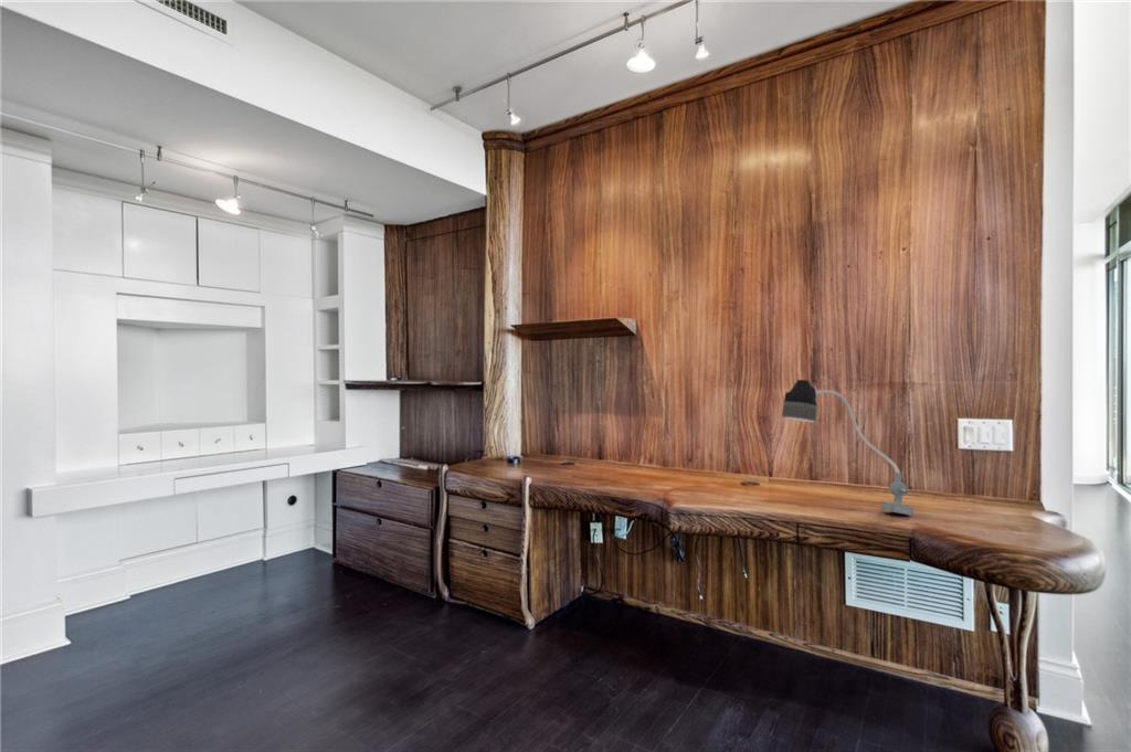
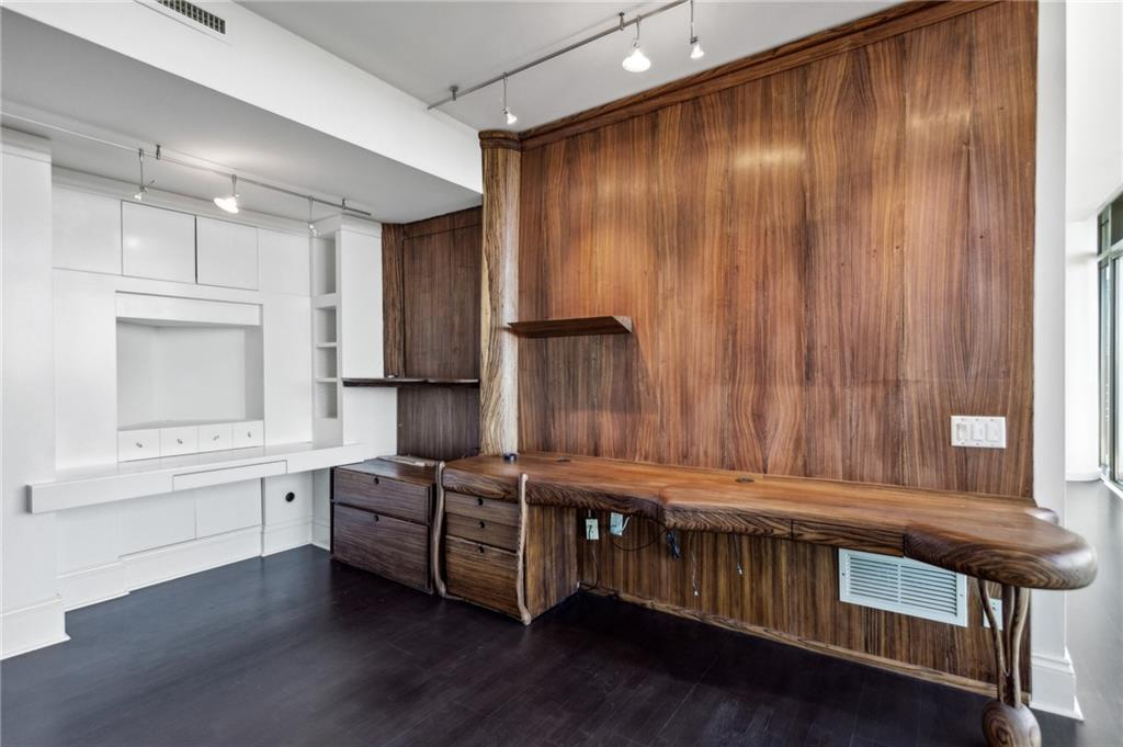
- desk lamp [780,379,915,517]
